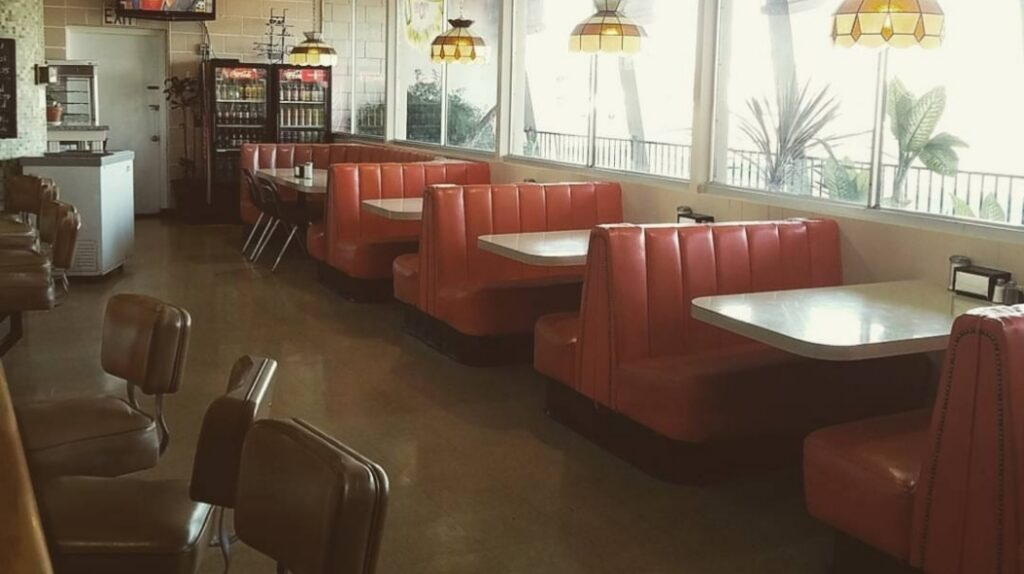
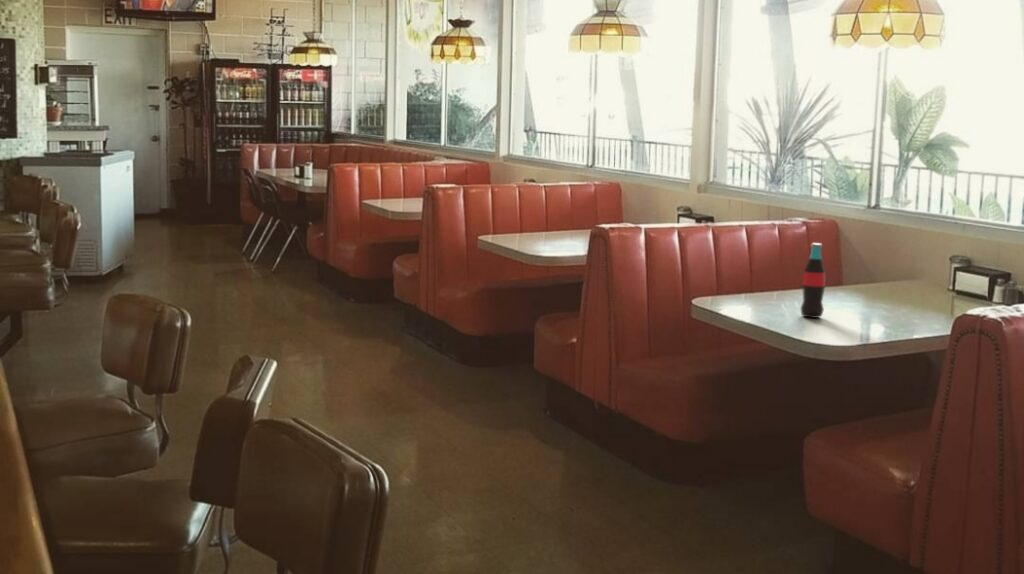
+ soda bottle [799,242,826,319]
